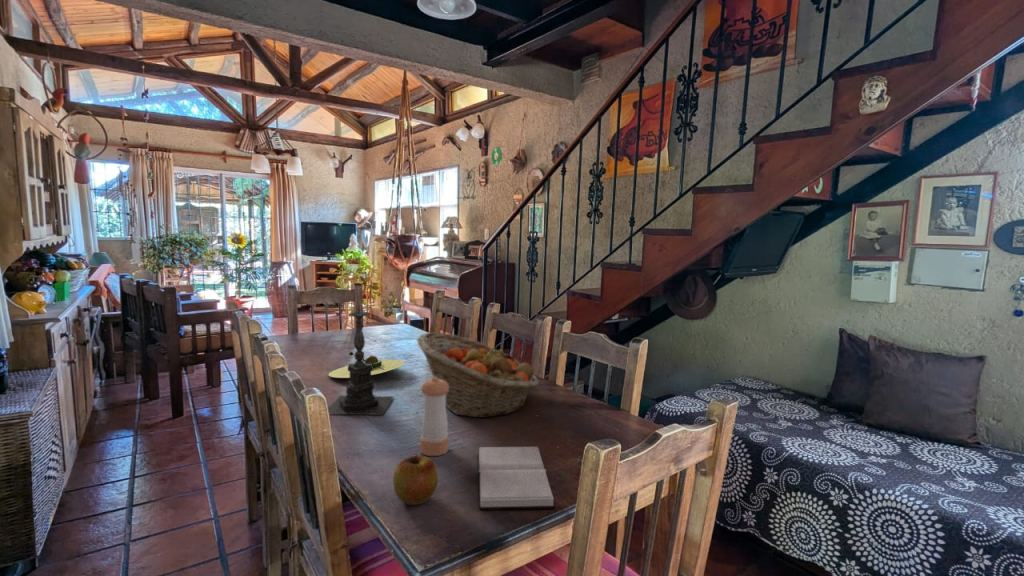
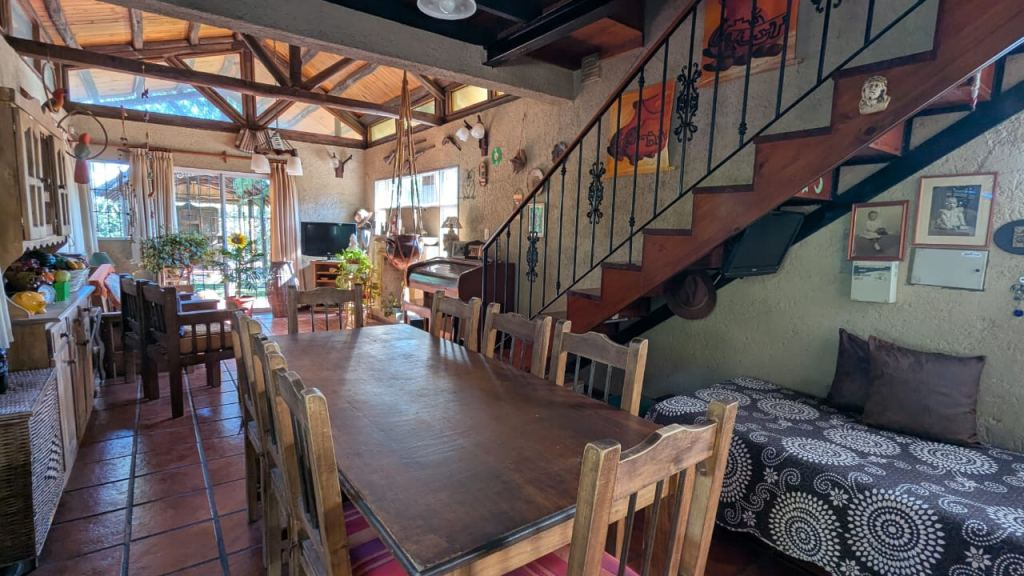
- avocado [328,351,406,379]
- apple [392,453,439,506]
- candle holder [328,296,395,416]
- pepper shaker [419,376,450,457]
- fruit basket [415,331,540,419]
- hardback book [477,446,556,511]
